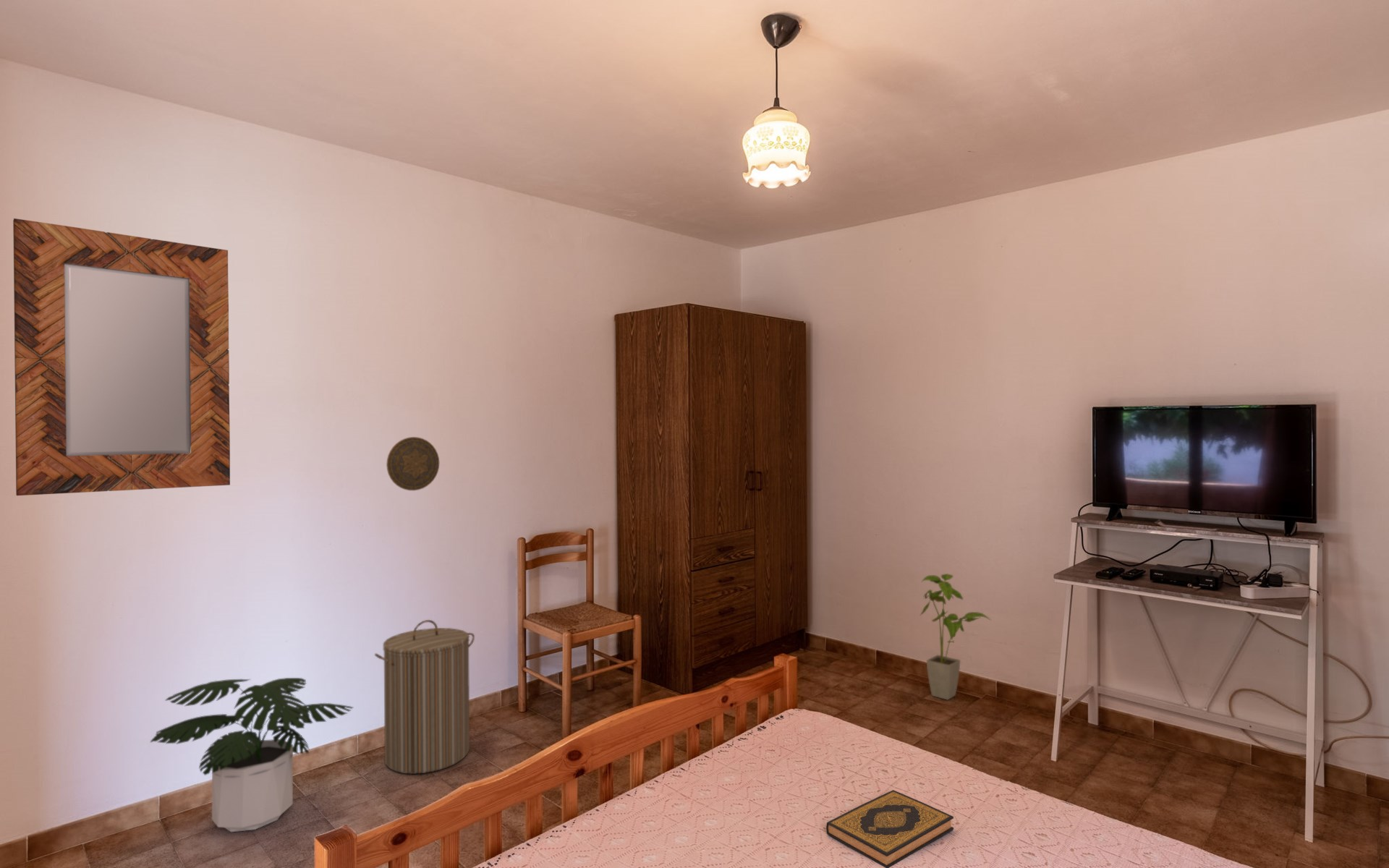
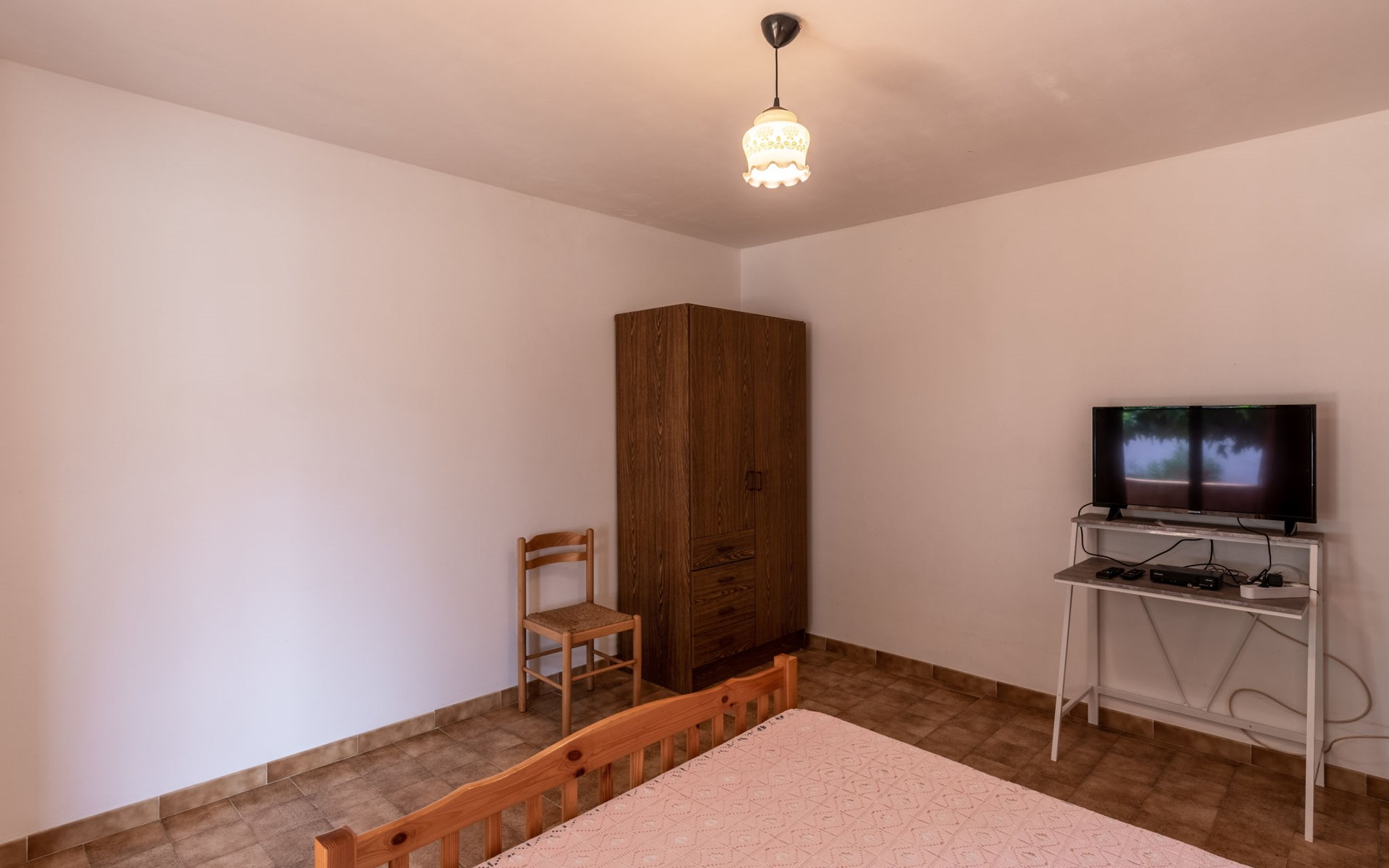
- decorative plate [386,436,440,491]
- potted plant [150,677,354,833]
- house plant [919,573,991,701]
- hardback book [825,789,954,868]
- home mirror [12,218,231,496]
- laundry hamper [374,619,475,775]
